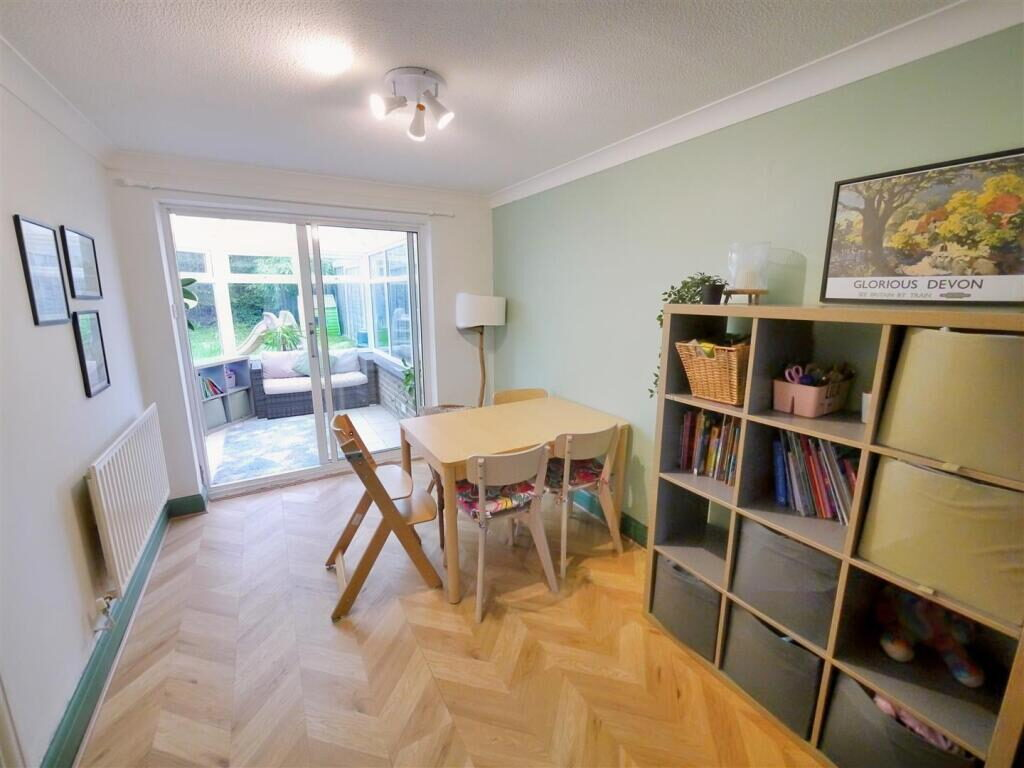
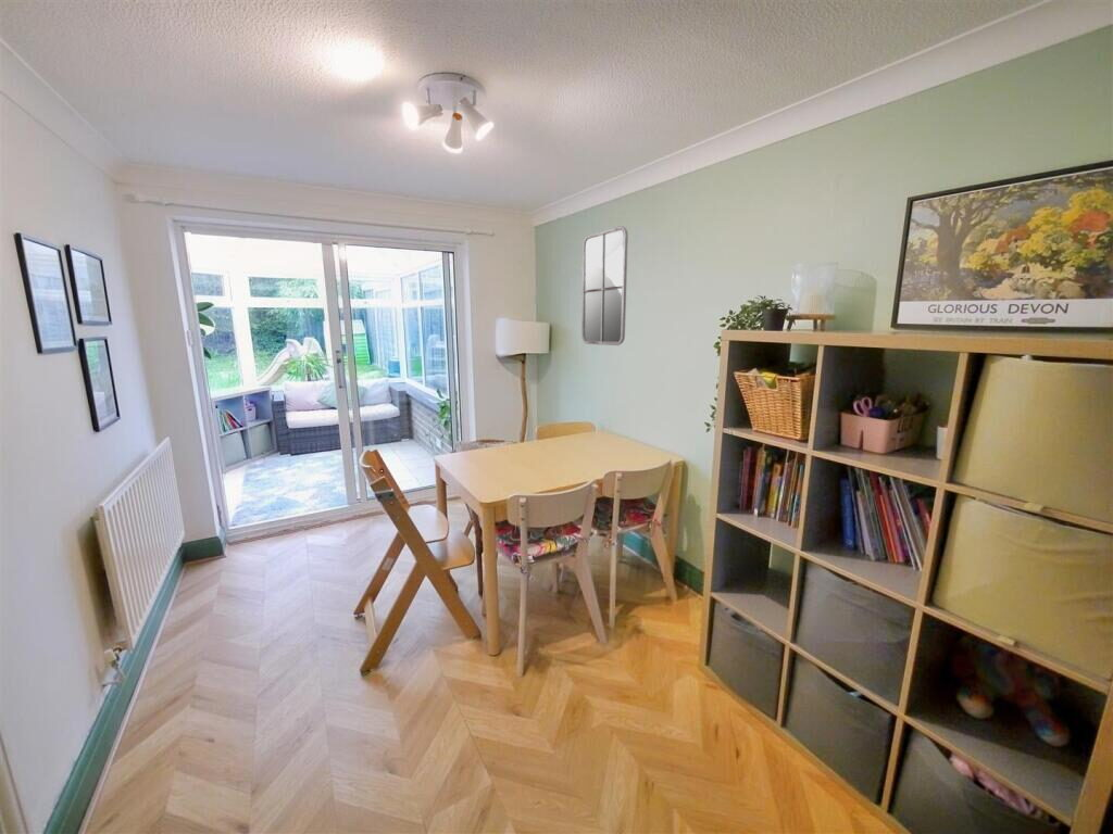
+ home mirror [580,225,629,346]
